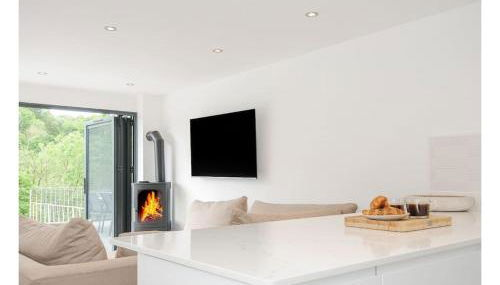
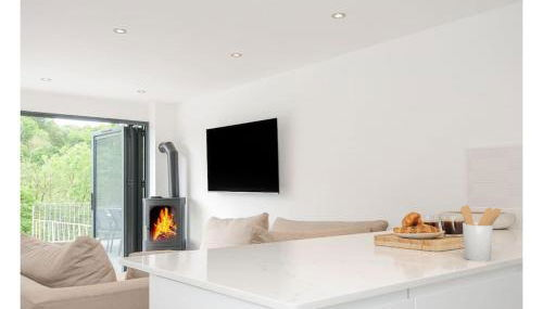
+ utensil holder [459,204,503,262]
